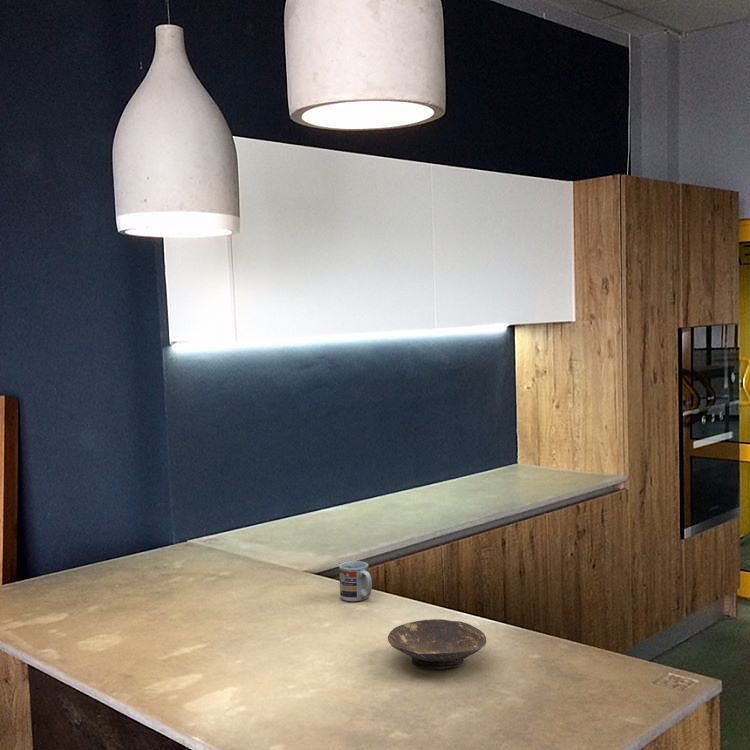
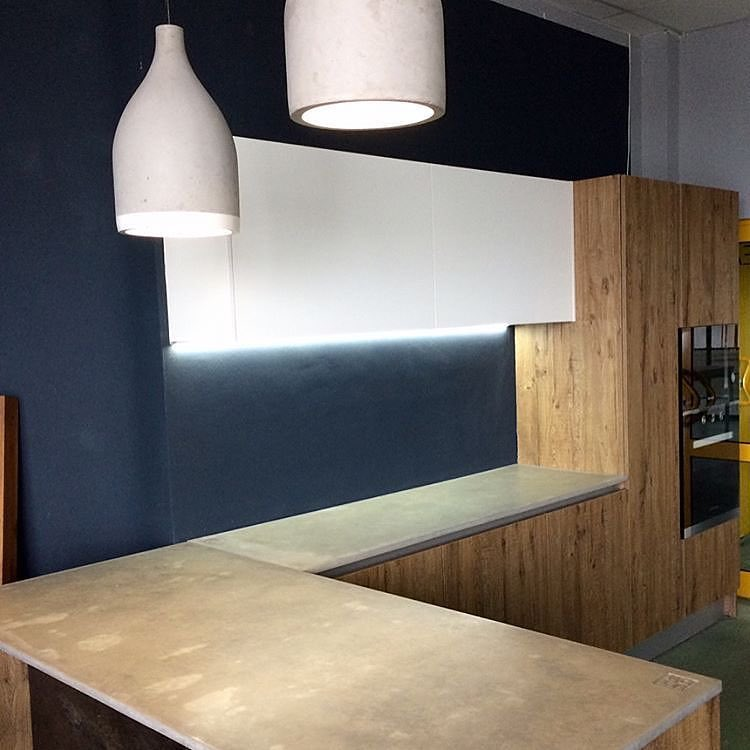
- cup [338,560,373,602]
- bowl [387,618,487,671]
